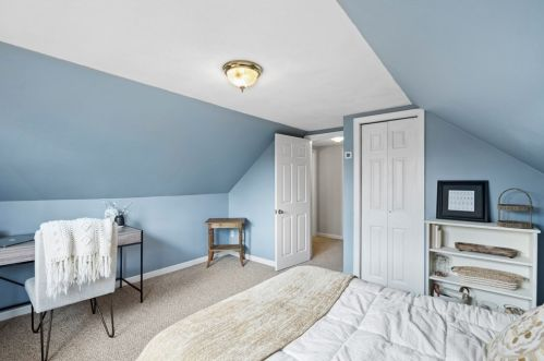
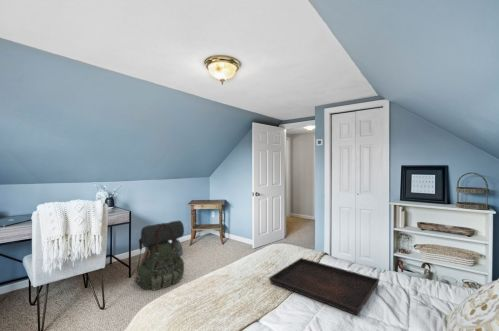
+ backpack [133,220,185,292]
+ serving tray [268,257,380,316]
